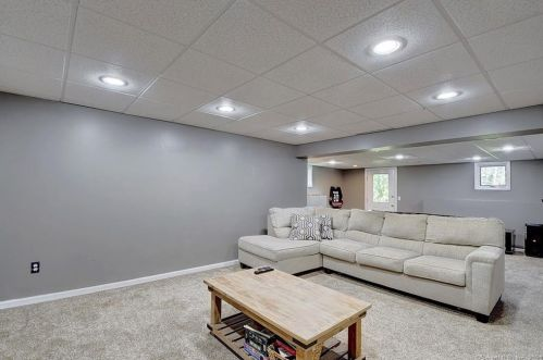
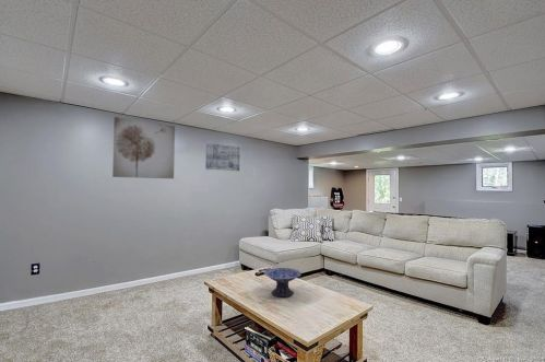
+ wall art [111,116,176,179]
+ decorative bowl [263,267,303,299]
+ wall art [204,142,241,172]
